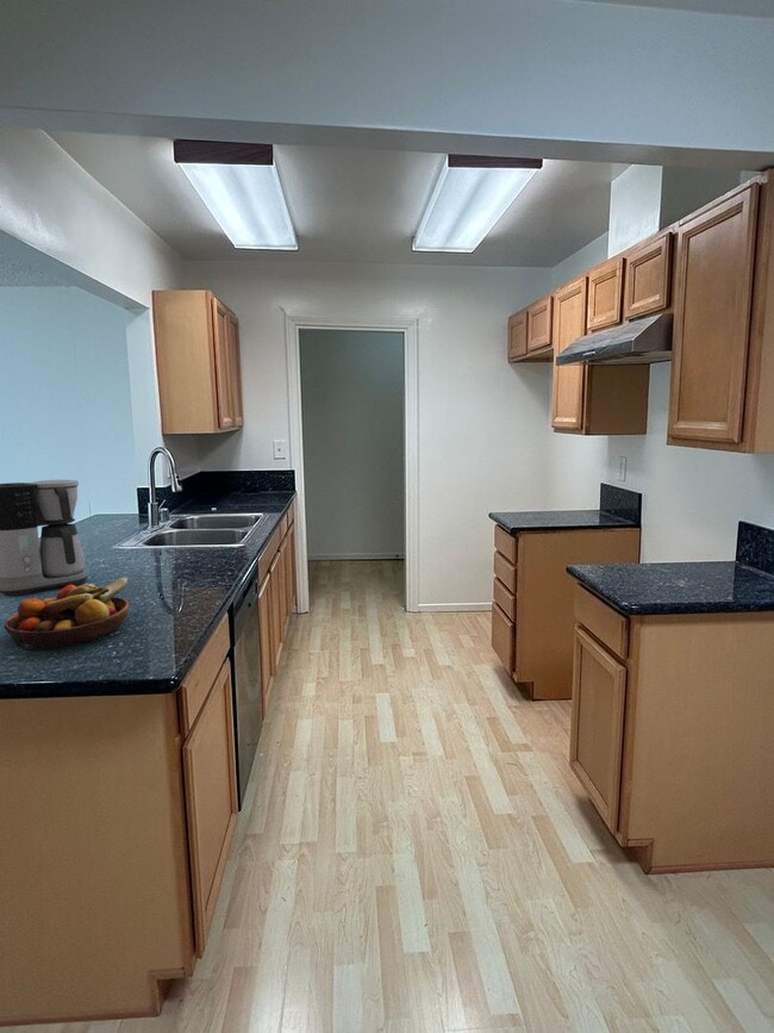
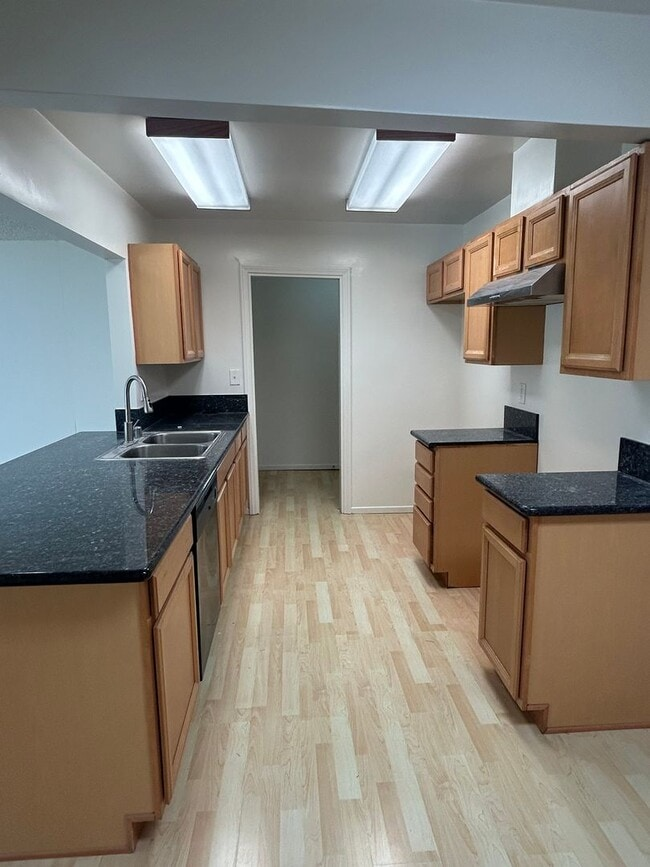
- coffee maker [0,479,89,597]
- fruit bowl [2,575,130,652]
